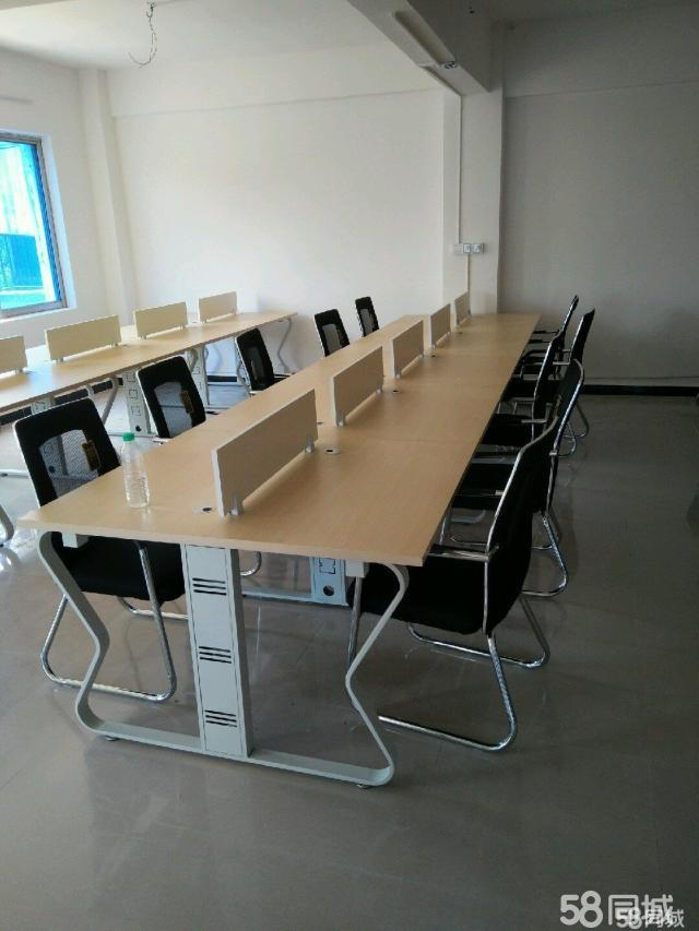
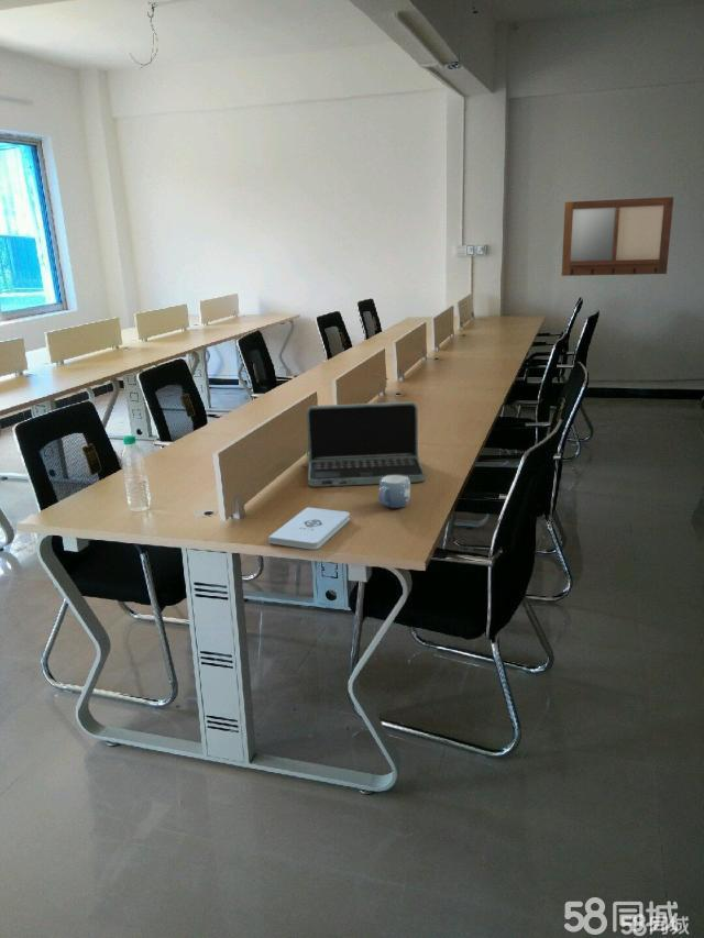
+ notepad [267,506,351,551]
+ mug [377,475,411,509]
+ laptop [300,400,426,488]
+ writing board [560,196,674,277]
